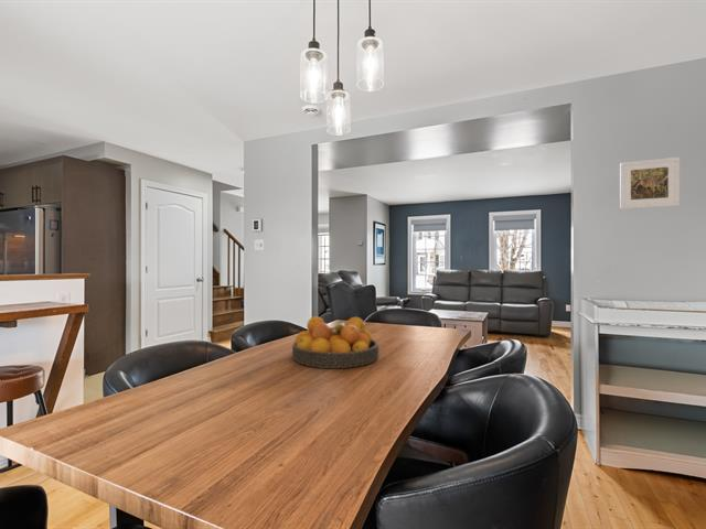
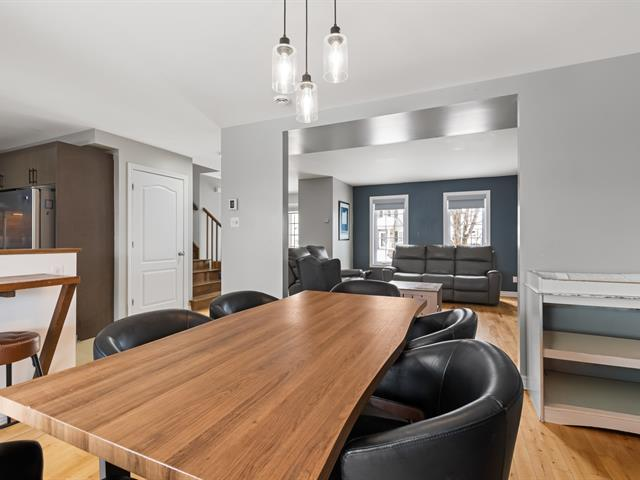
- fruit bowl [291,315,381,369]
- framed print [619,156,681,210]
